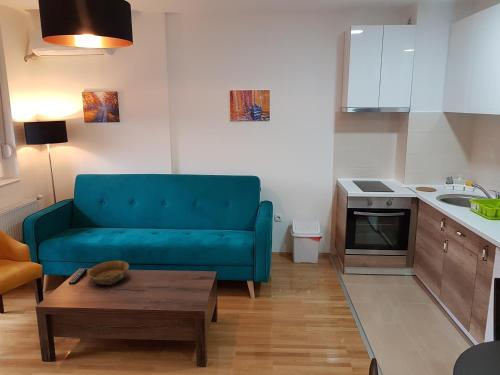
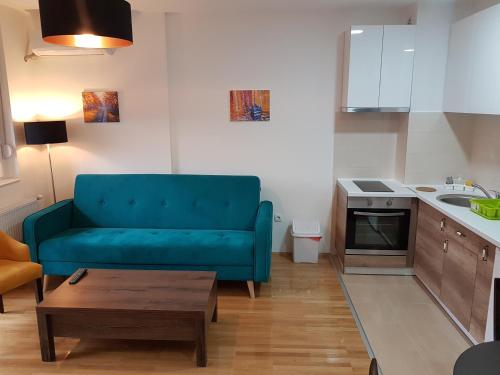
- decorative bowl [86,260,130,286]
